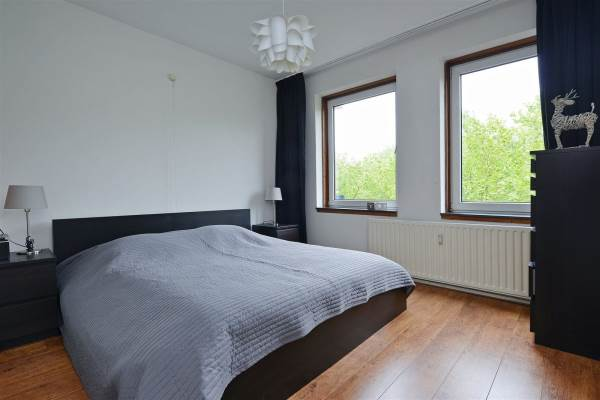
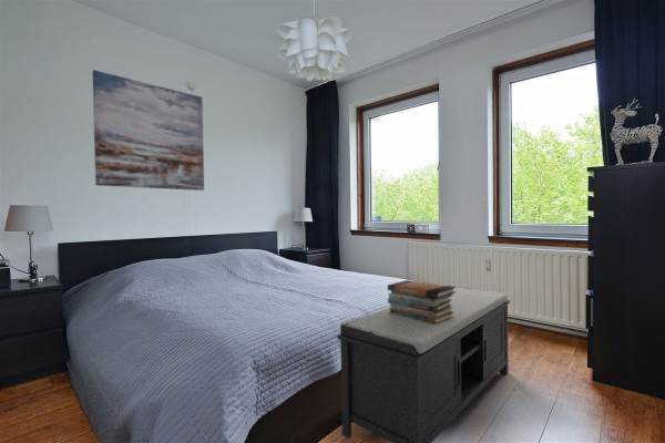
+ wall art [92,69,205,192]
+ book stack [387,279,456,324]
+ bench [337,285,511,443]
